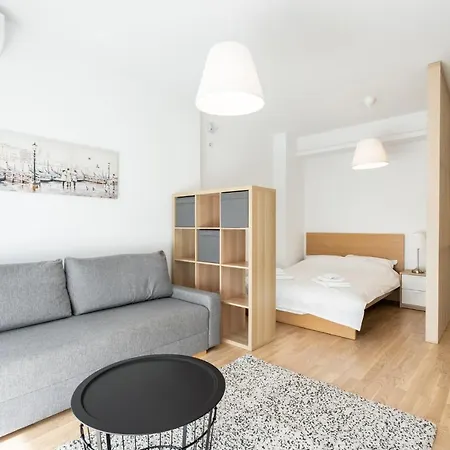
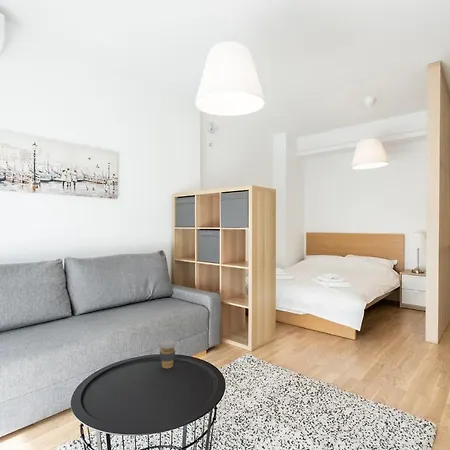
+ coffee cup [157,339,177,369]
